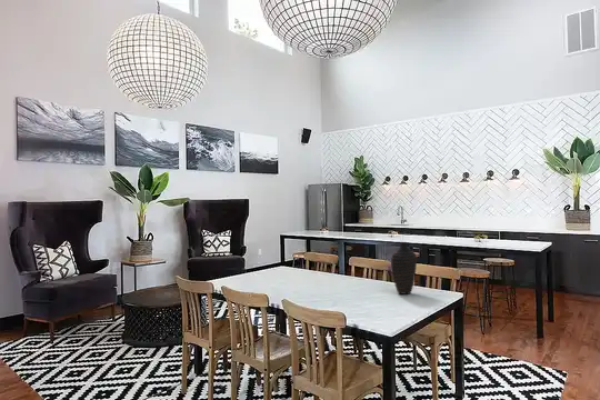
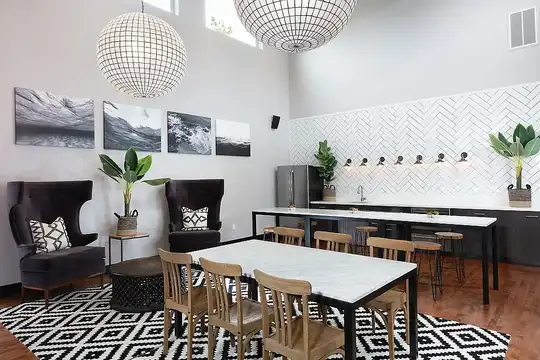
- decorative vase [390,241,418,296]
